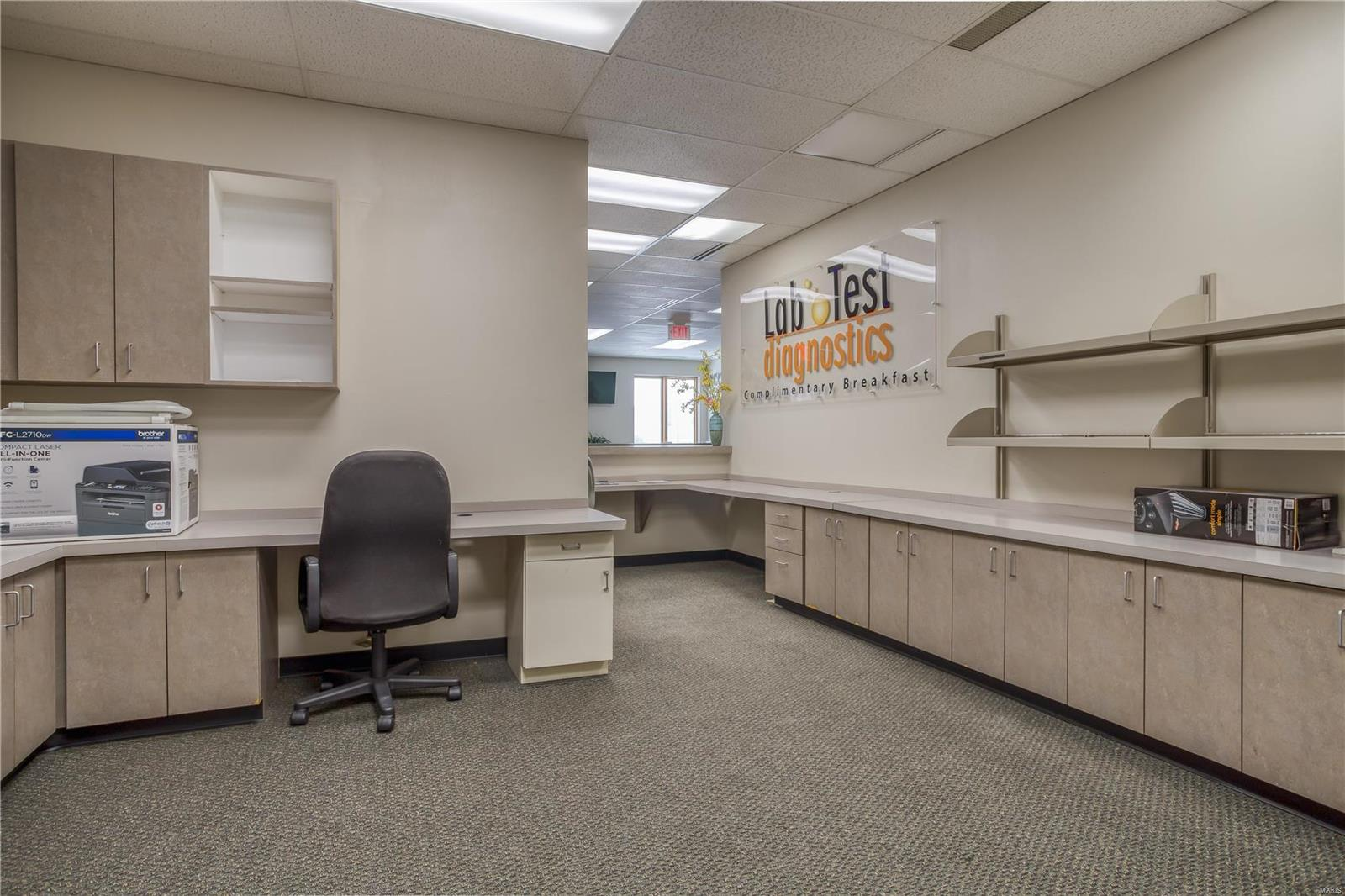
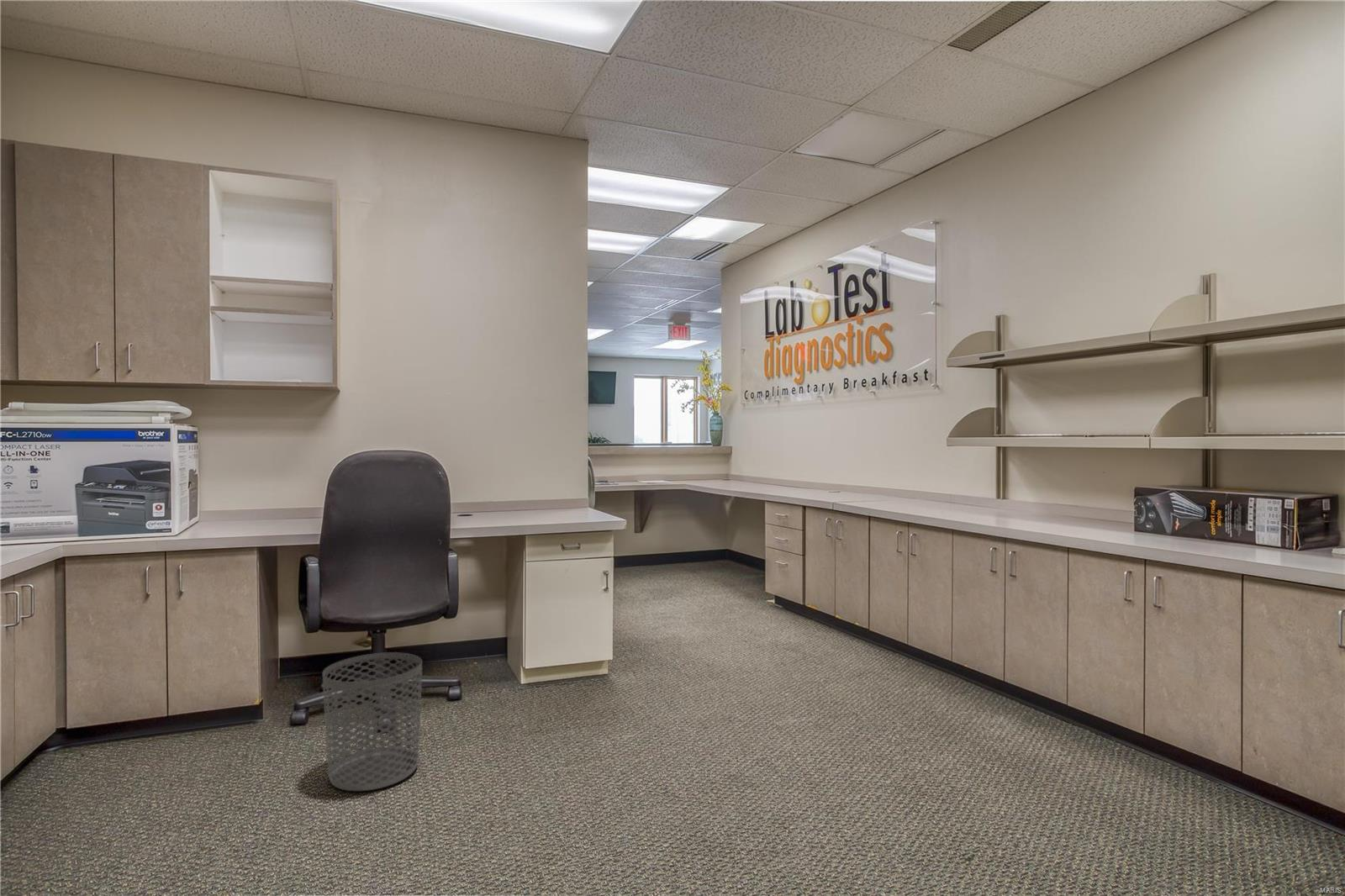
+ waste bin [322,651,423,792]
